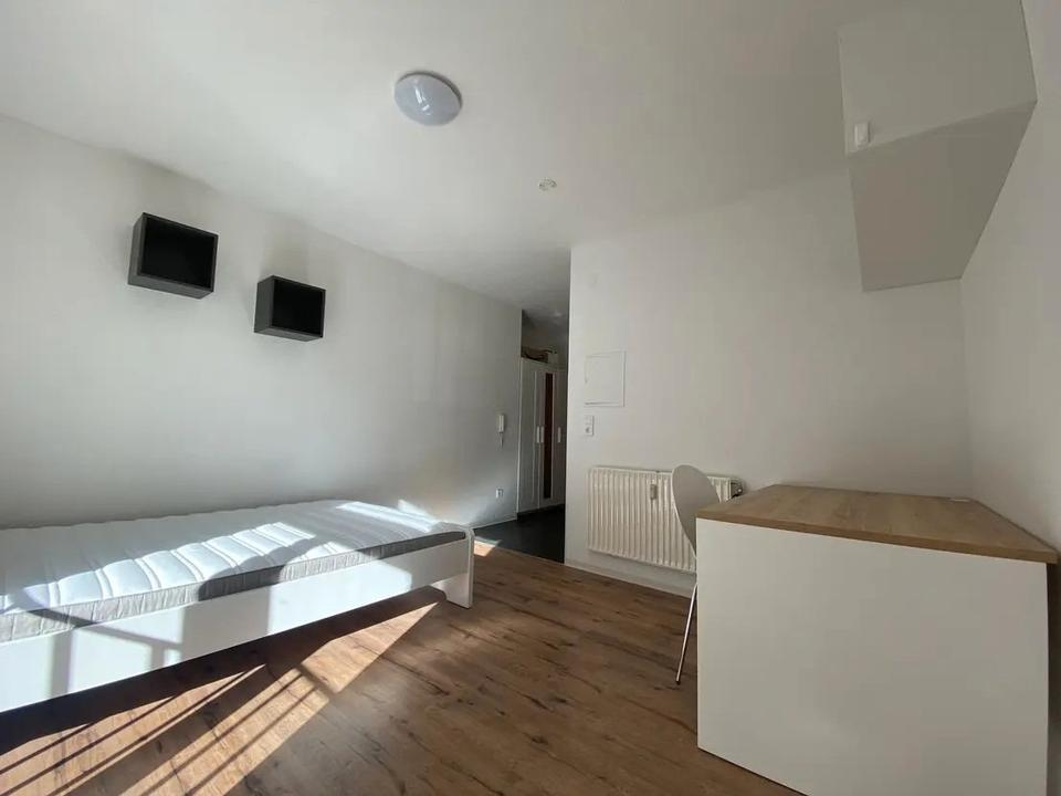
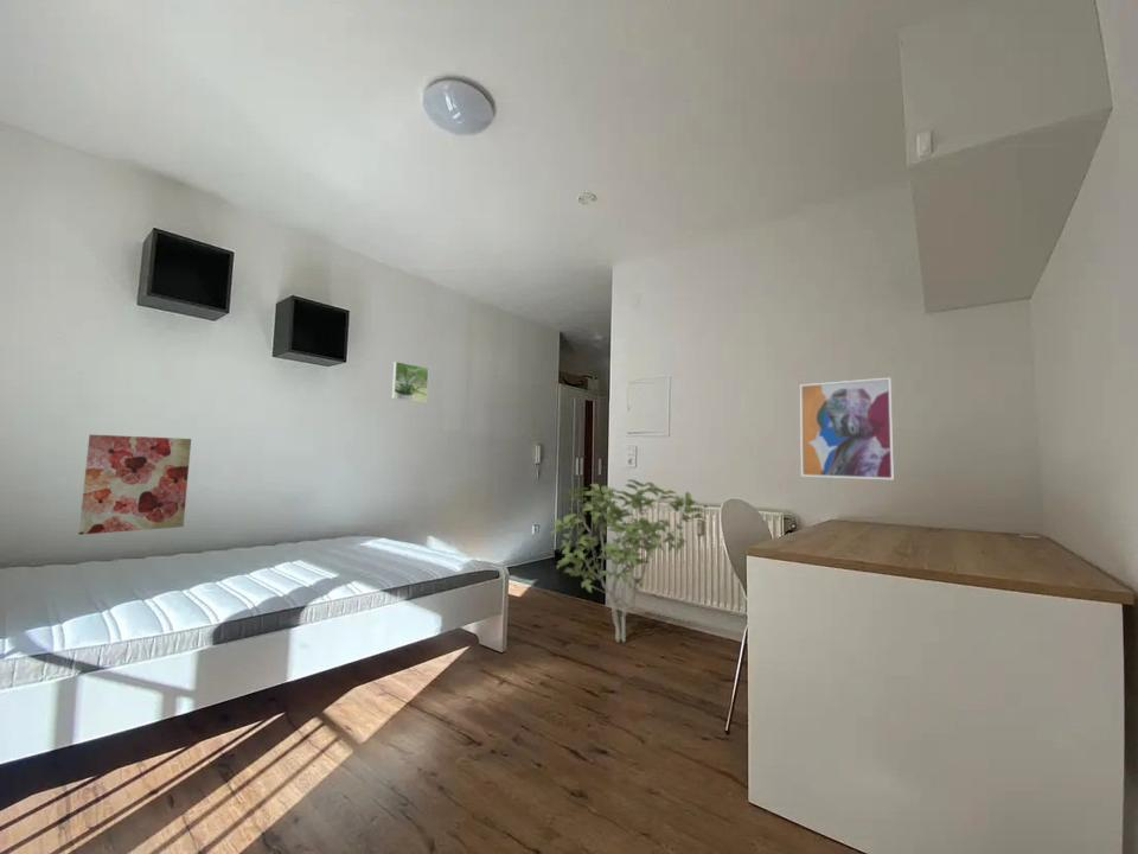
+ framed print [391,361,429,404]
+ wall art [77,433,192,536]
+ shrub [550,478,708,643]
+ wall art [799,376,895,480]
